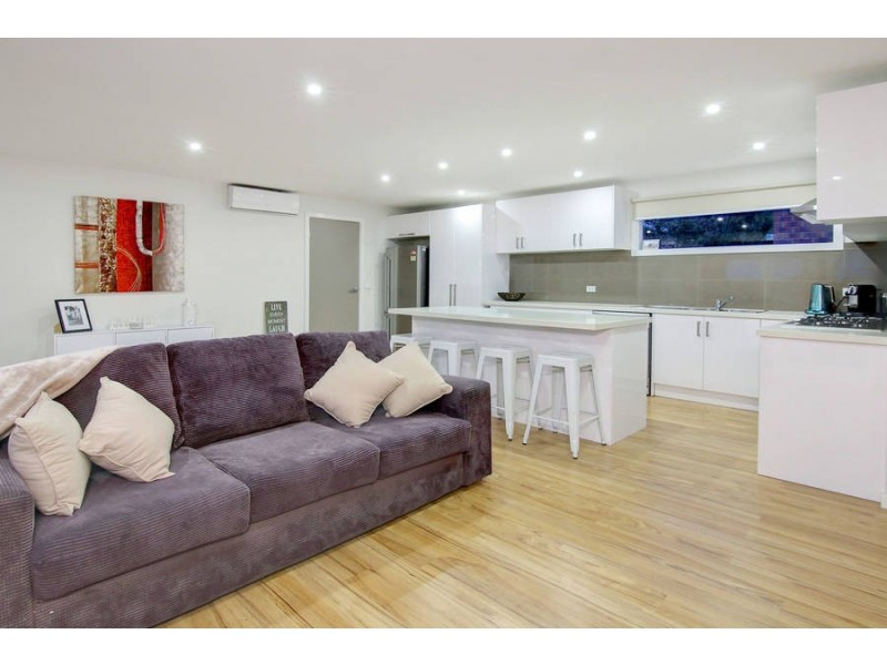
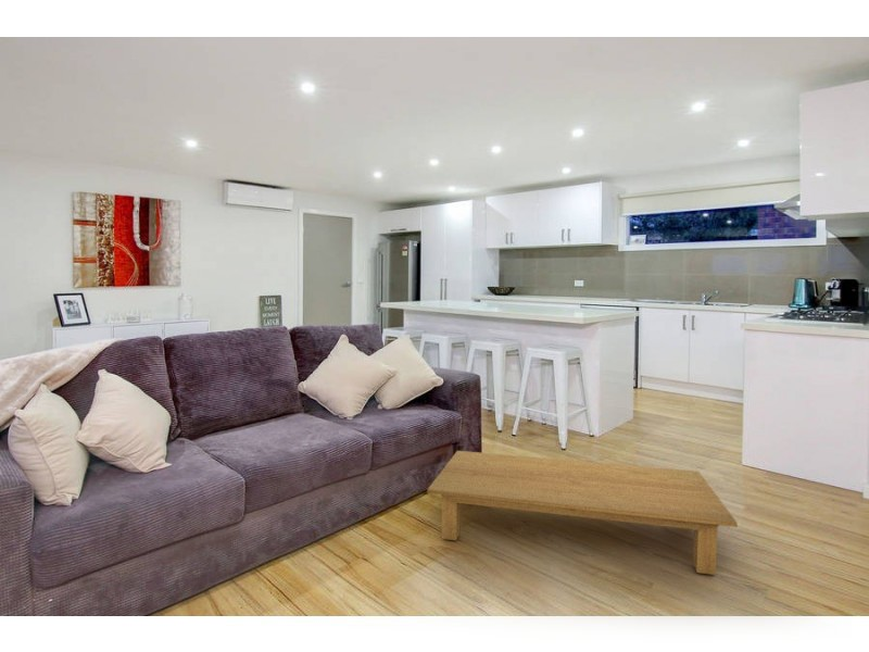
+ coffee table [427,450,739,576]
